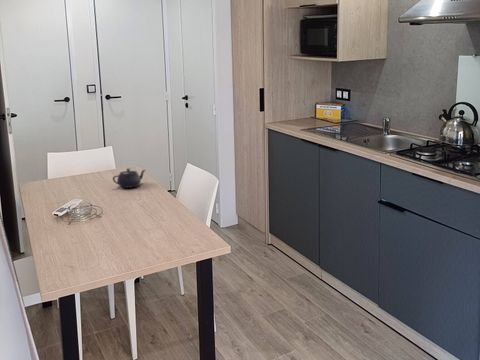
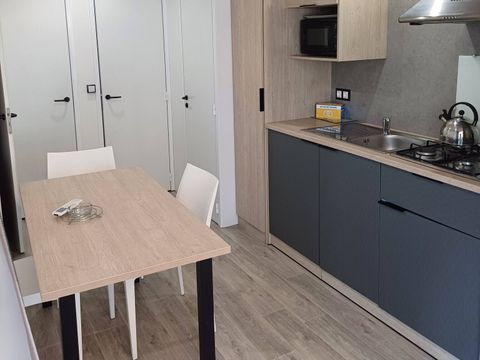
- teapot [111,168,146,189]
